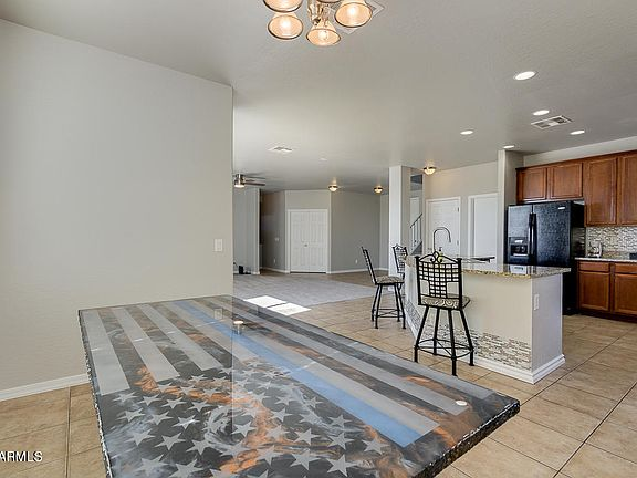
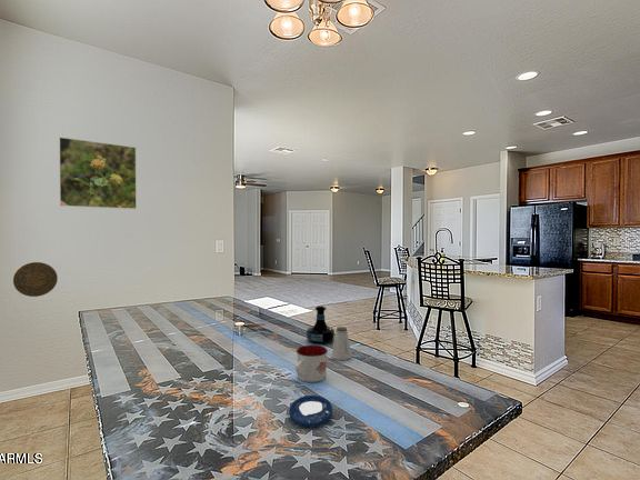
+ tequila bottle [306,304,336,346]
+ mug [294,344,329,383]
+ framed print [58,136,138,210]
+ plate [288,394,333,429]
+ saltshaker [330,326,353,361]
+ decorative plate [12,261,59,298]
